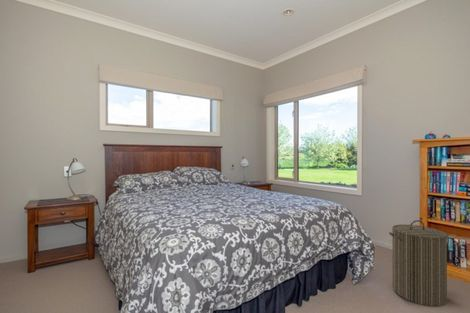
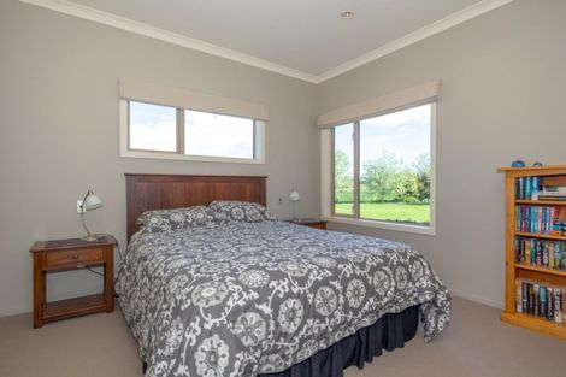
- laundry hamper [388,219,449,308]
